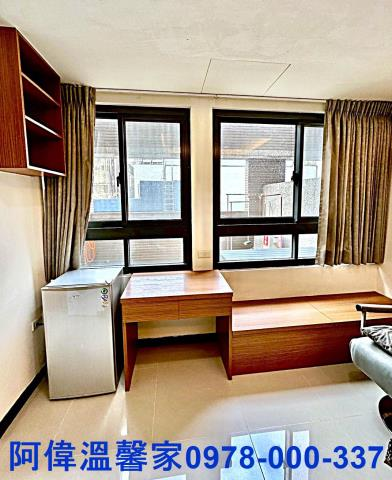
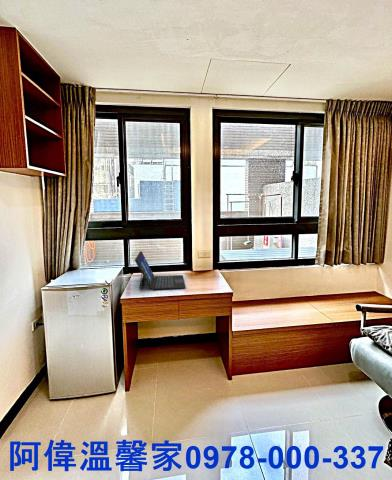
+ laptop [134,250,187,290]
